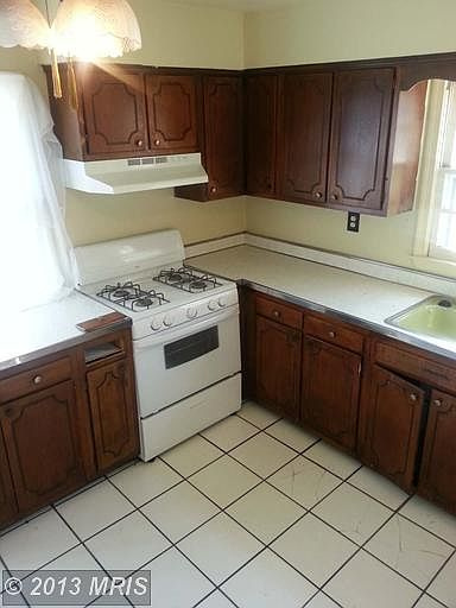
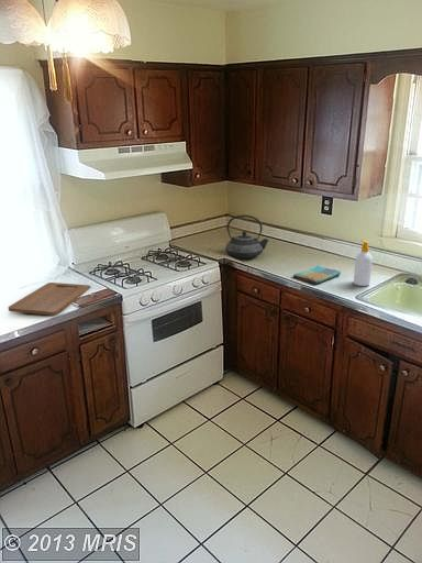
+ cutting board [7,282,91,317]
+ soap bottle [353,239,374,287]
+ dish towel [292,265,342,285]
+ teapot [224,214,269,260]
